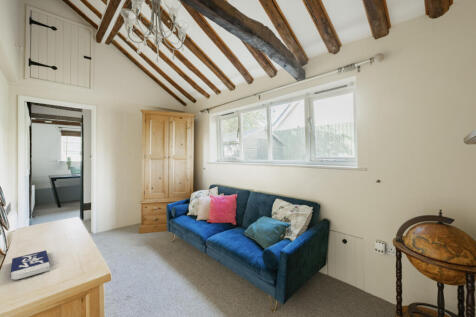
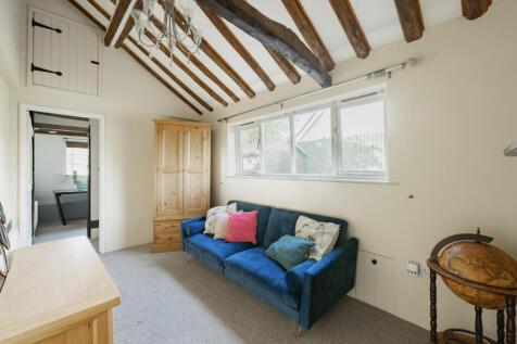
- book [10,249,50,281]
